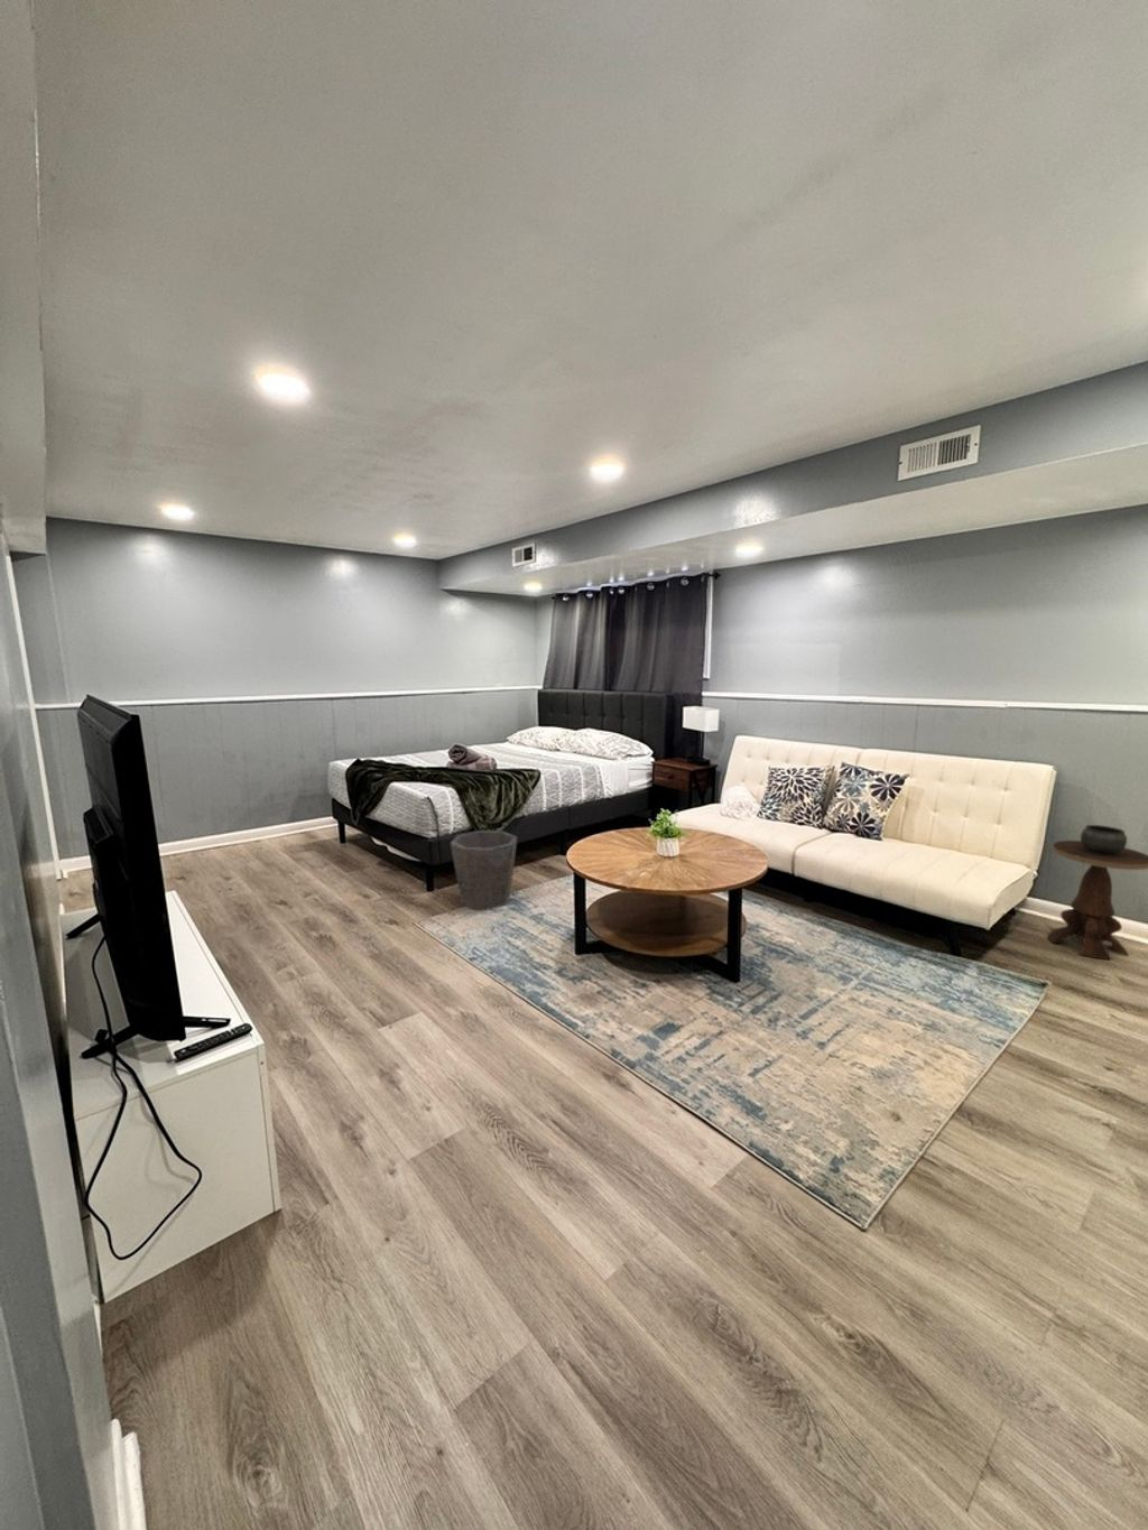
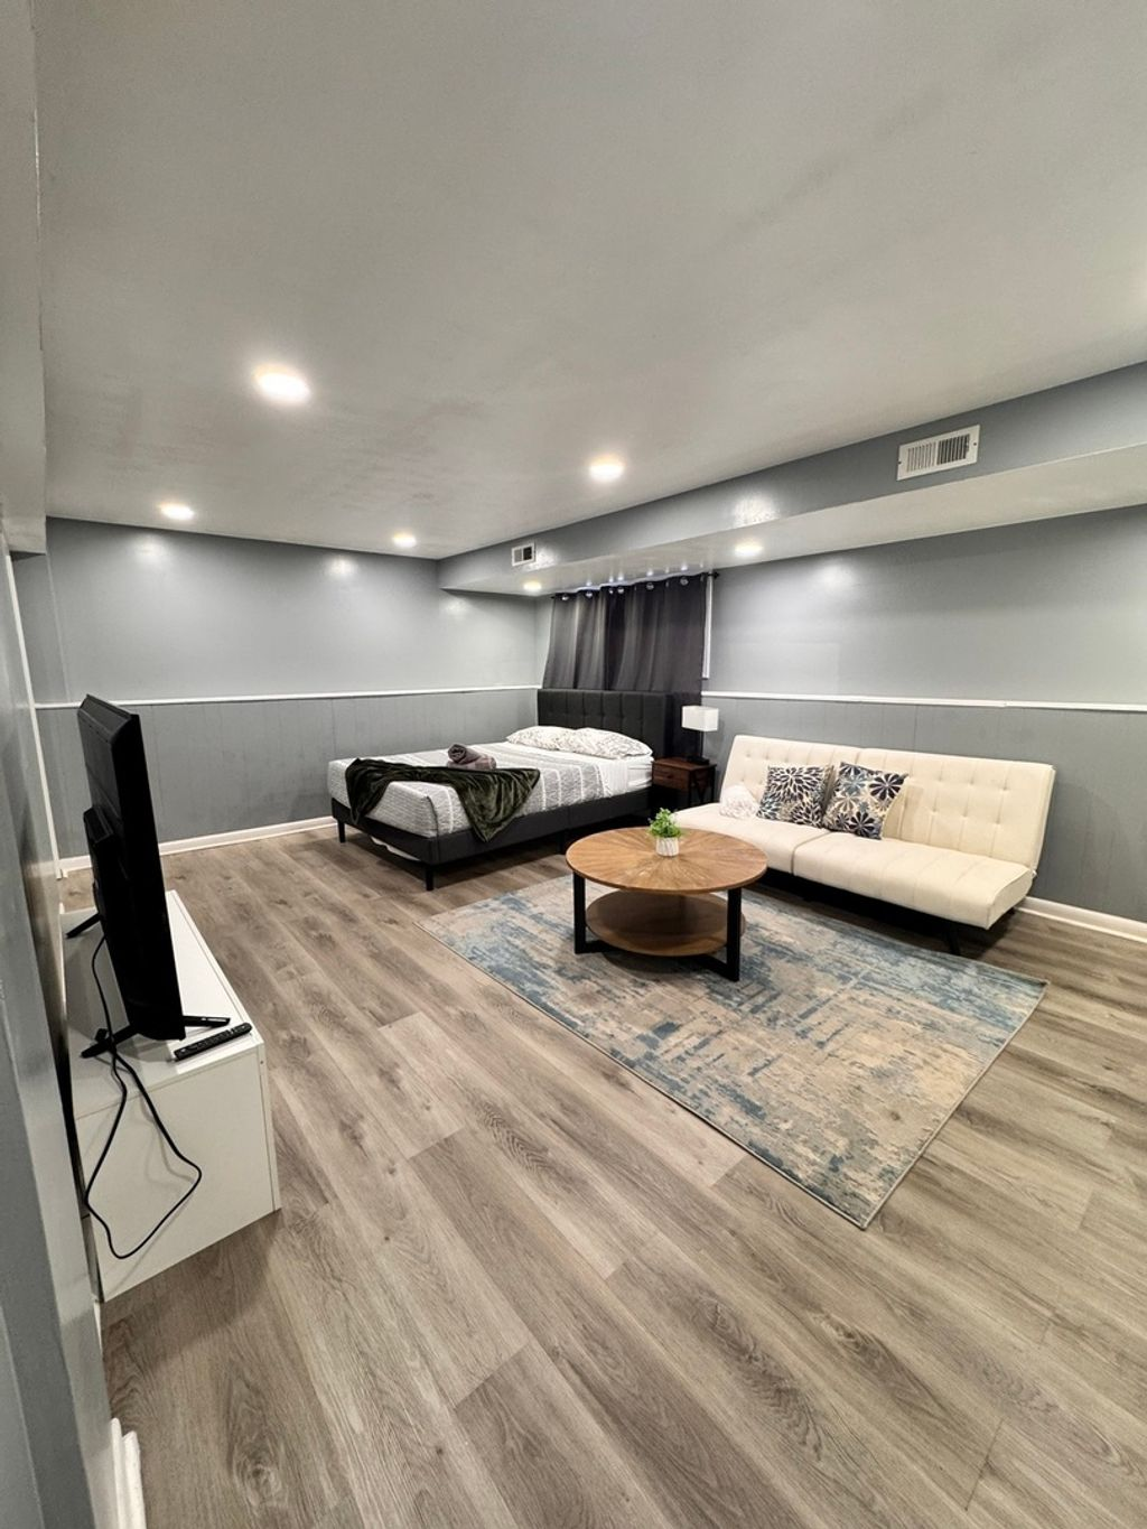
- side table [1046,823,1148,961]
- waste bin [450,830,519,910]
